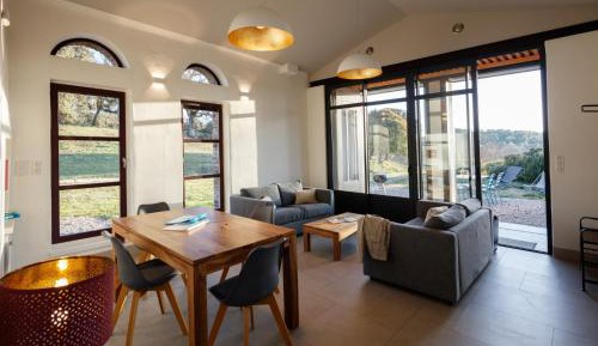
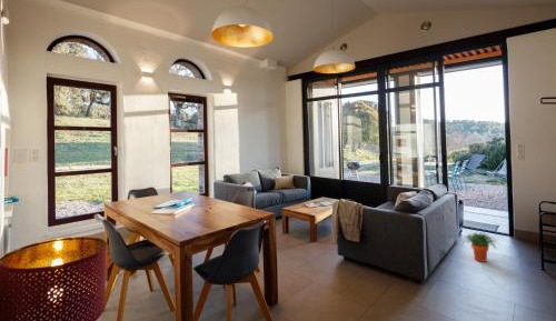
+ potted plant [461,231,500,263]
